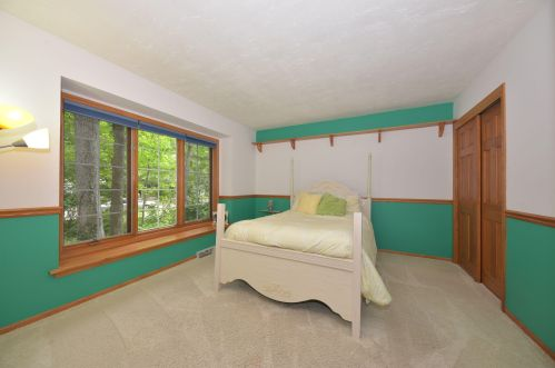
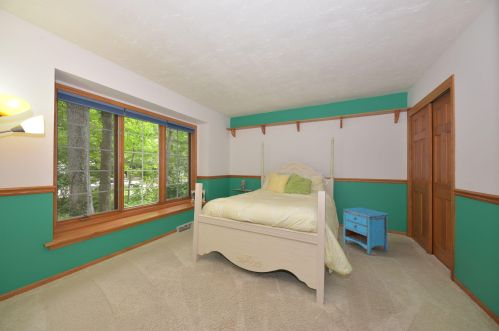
+ nightstand [342,206,389,256]
